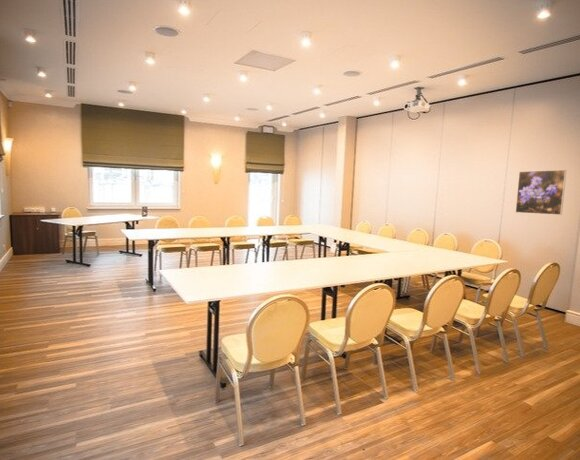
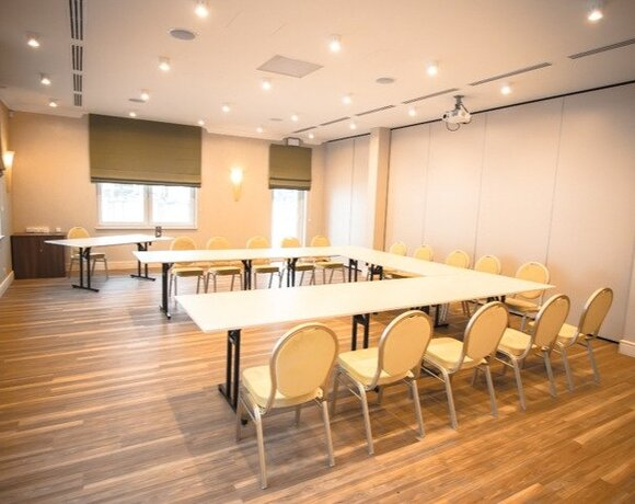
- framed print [515,169,568,216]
